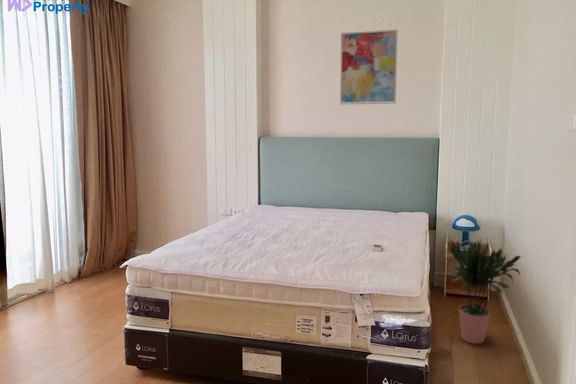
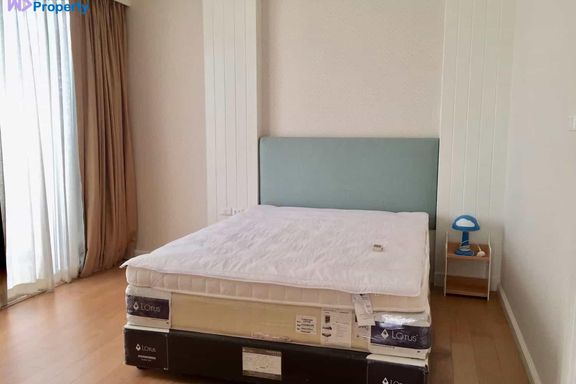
- wall art [339,28,399,106]
- potted plant [448,236,523,345]
